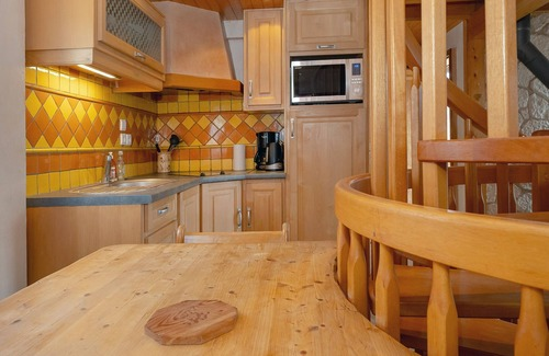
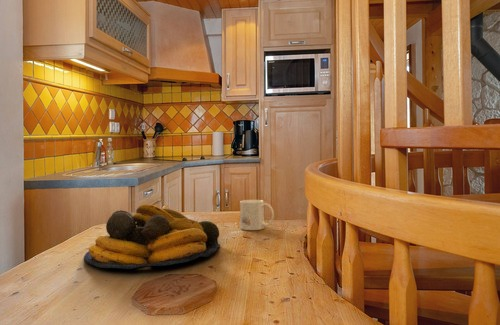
+ mug [239,199,275,231]
+ fruit bowl [83,203,221,270]
